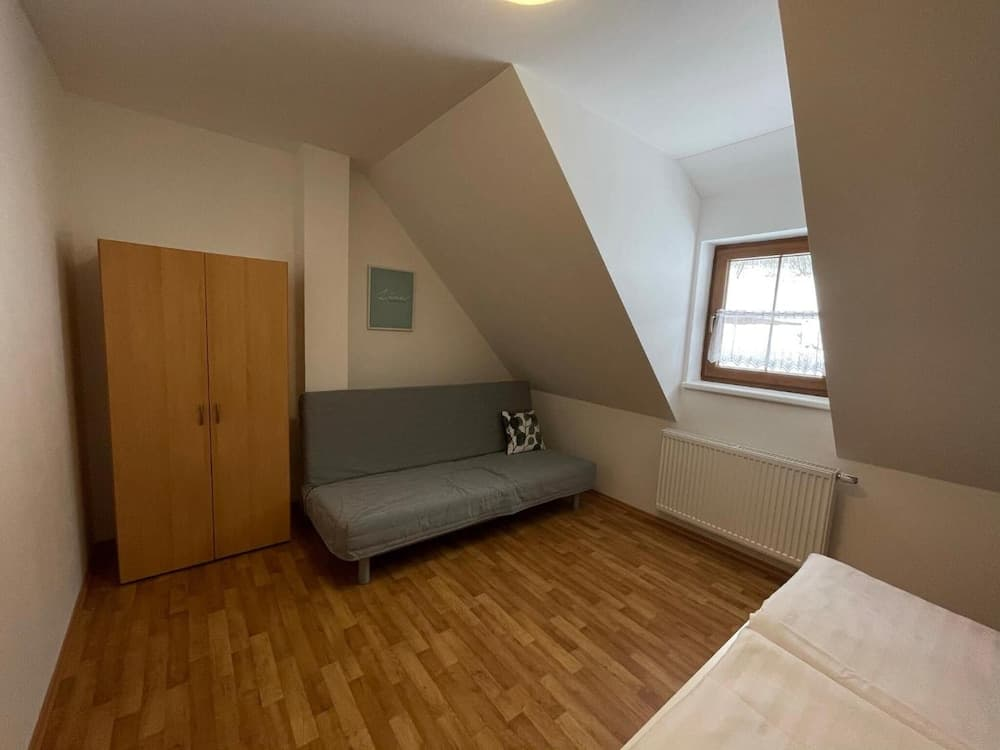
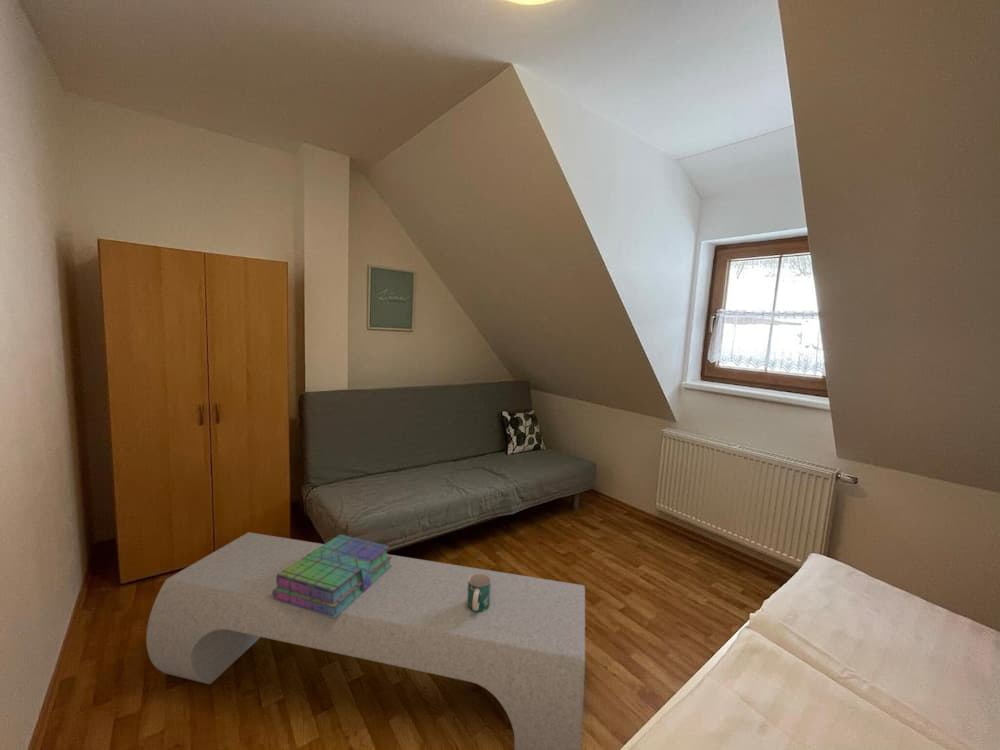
+ mug [467,573,491,613]
+ stack of books [272,534,392,618]
+ bench [145,531,586,750]
